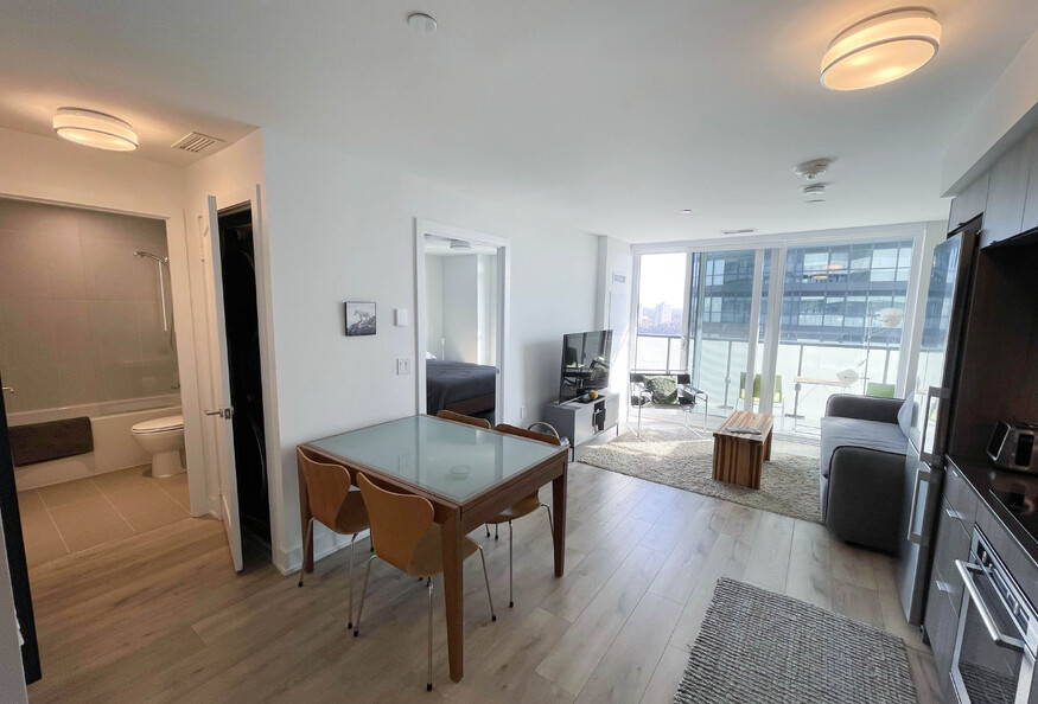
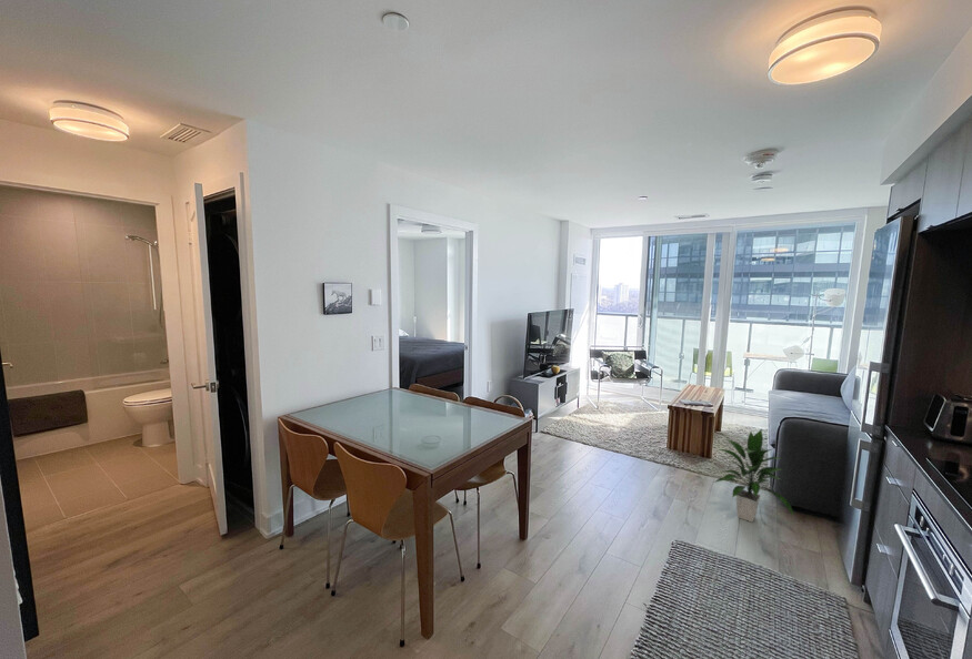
+ indoor plant [712,428,795,524]
